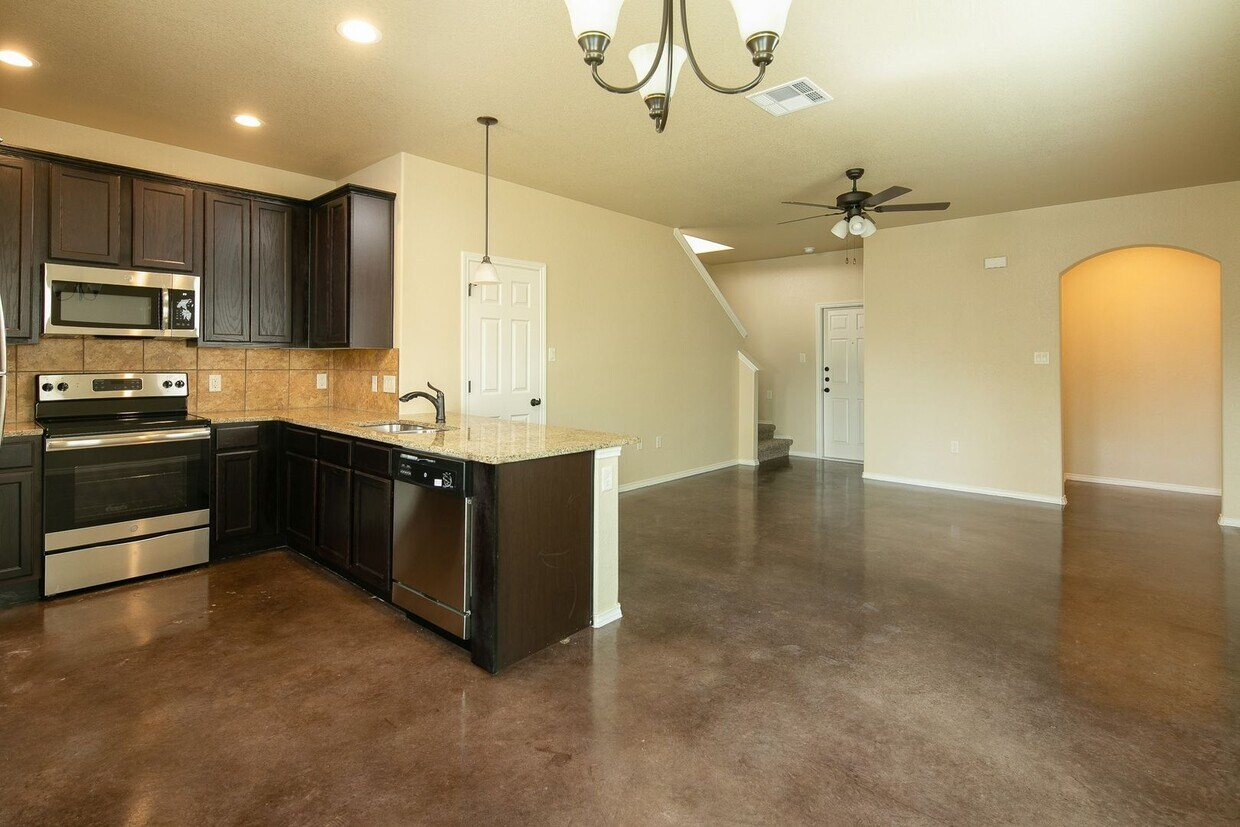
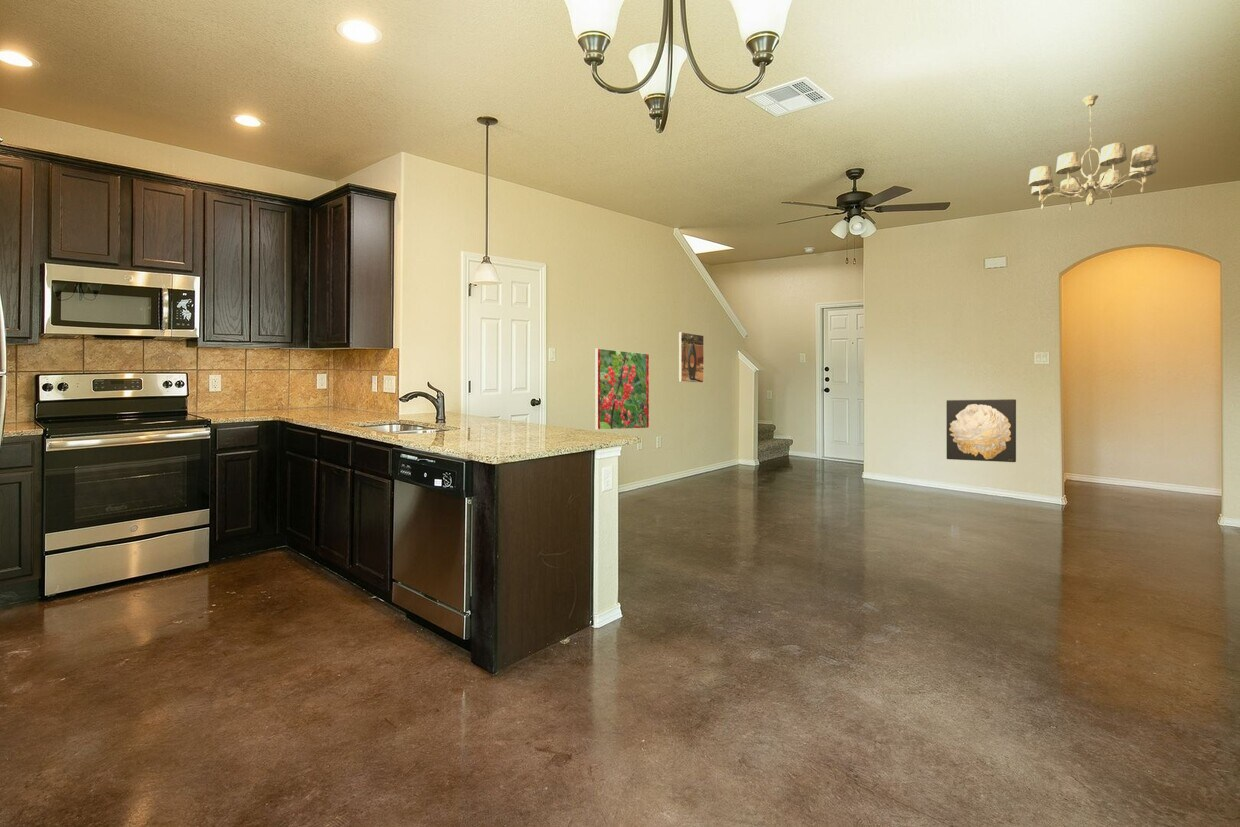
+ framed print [678,331,705,384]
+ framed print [594,347,650,431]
+ chandelier [1028,94,1160,212]
+ wall art [946,398,1017,463]
